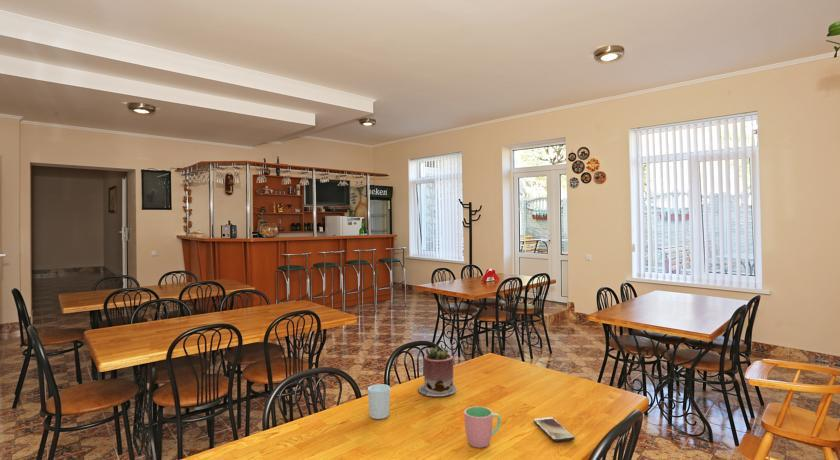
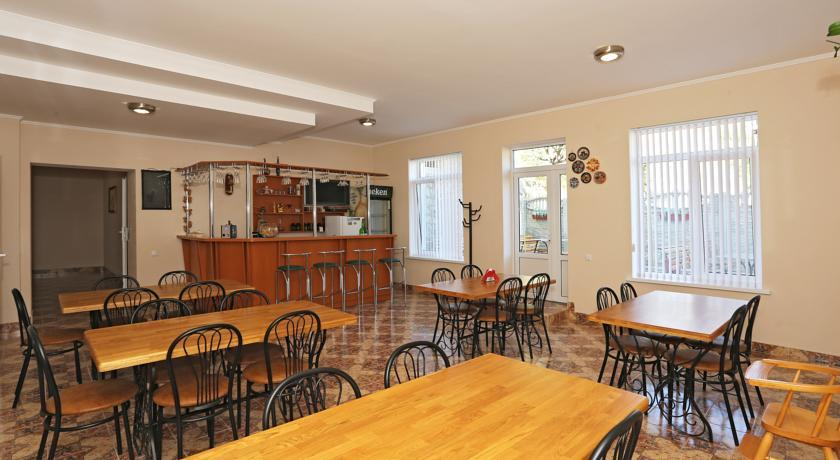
- smartphone [533,416,576,443]
- cup [463,406,502,449]
- succulent planter [417,346,458,397]
- cup [367,383,391,420]
